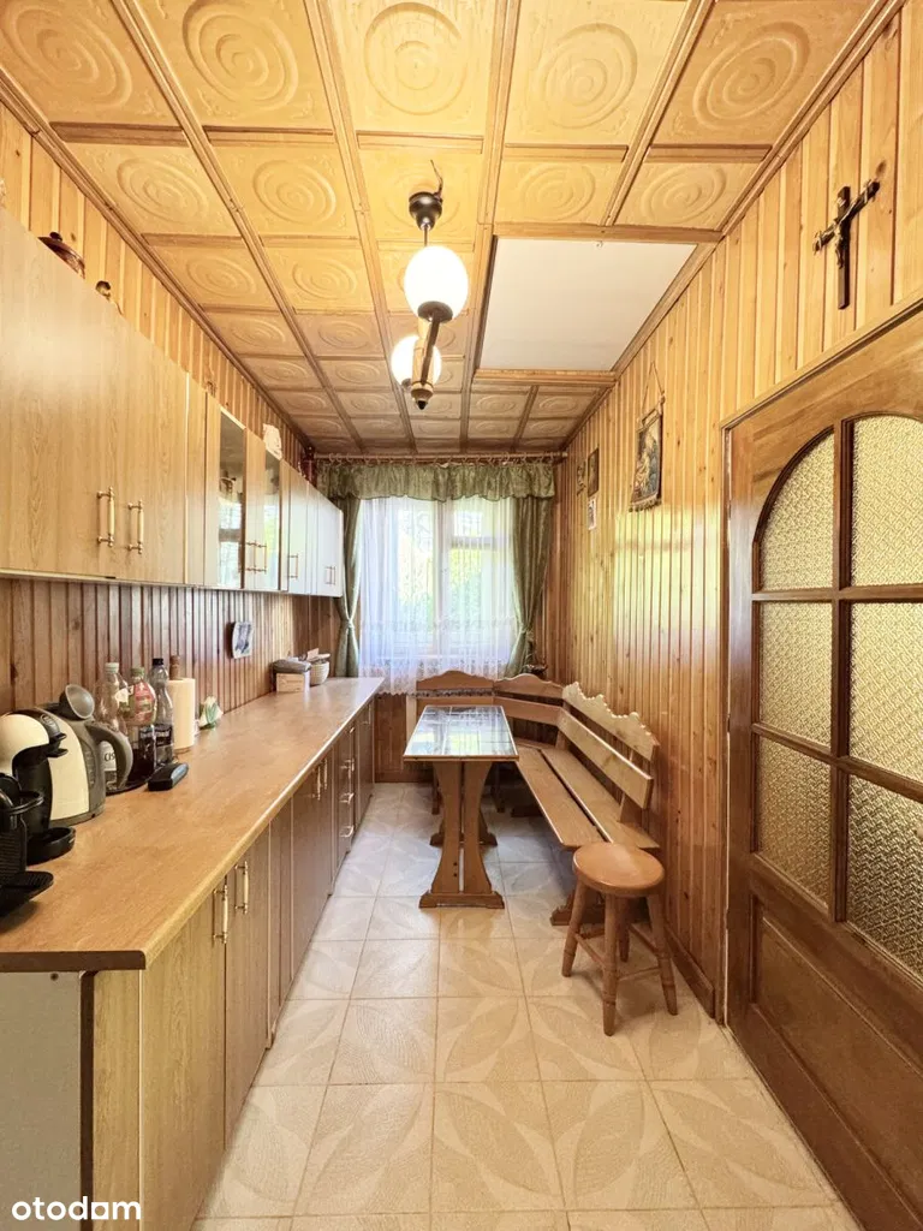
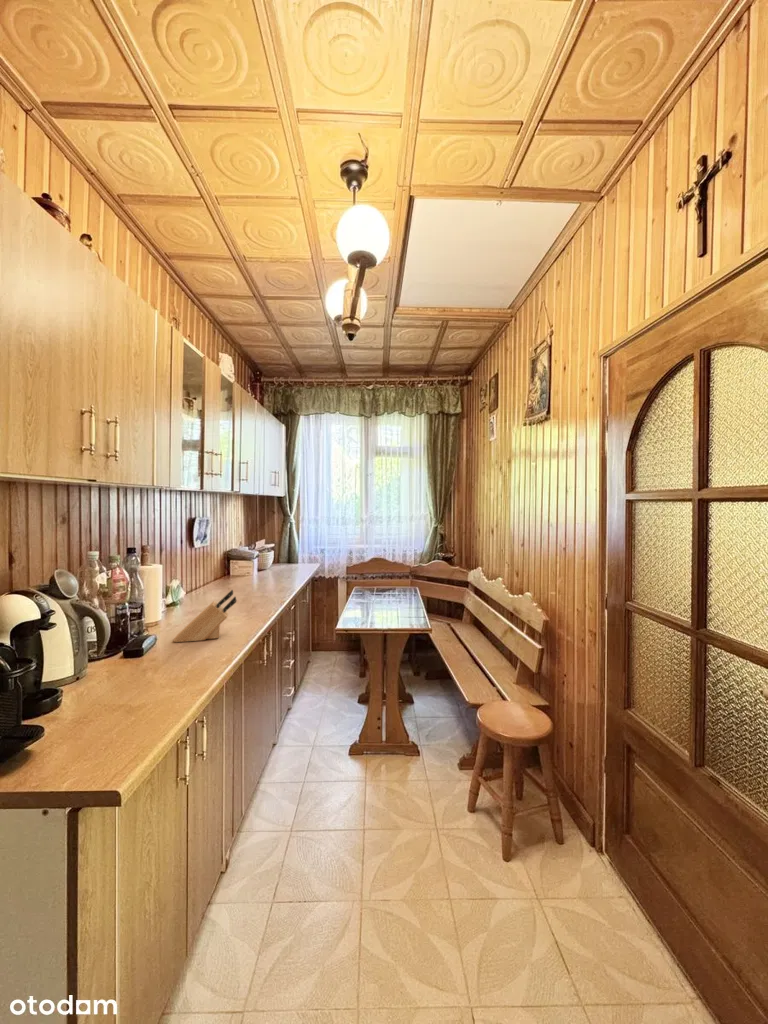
+ knife block [172,589,238,643]
